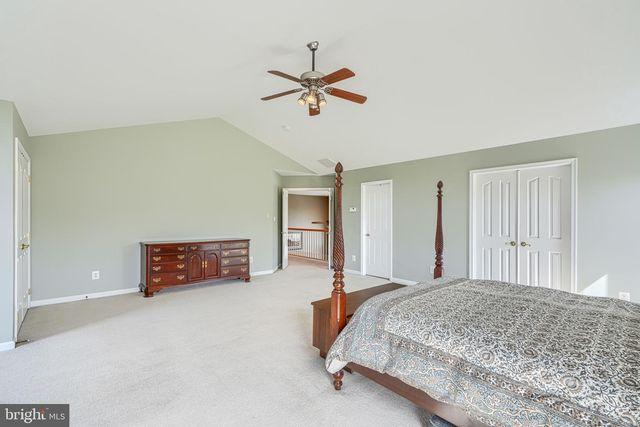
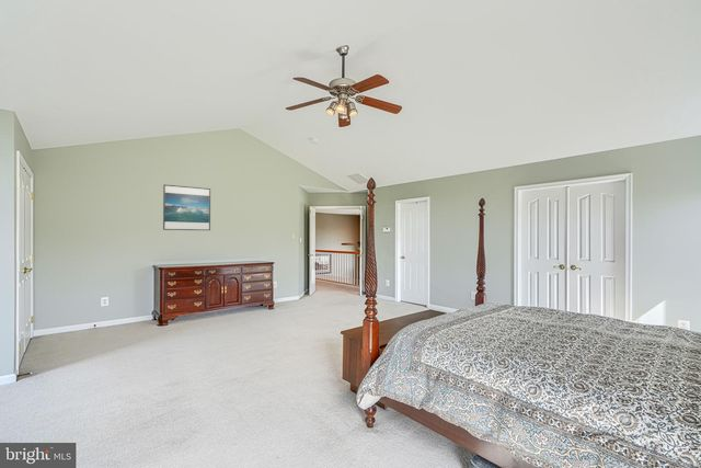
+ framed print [162,184,211,231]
